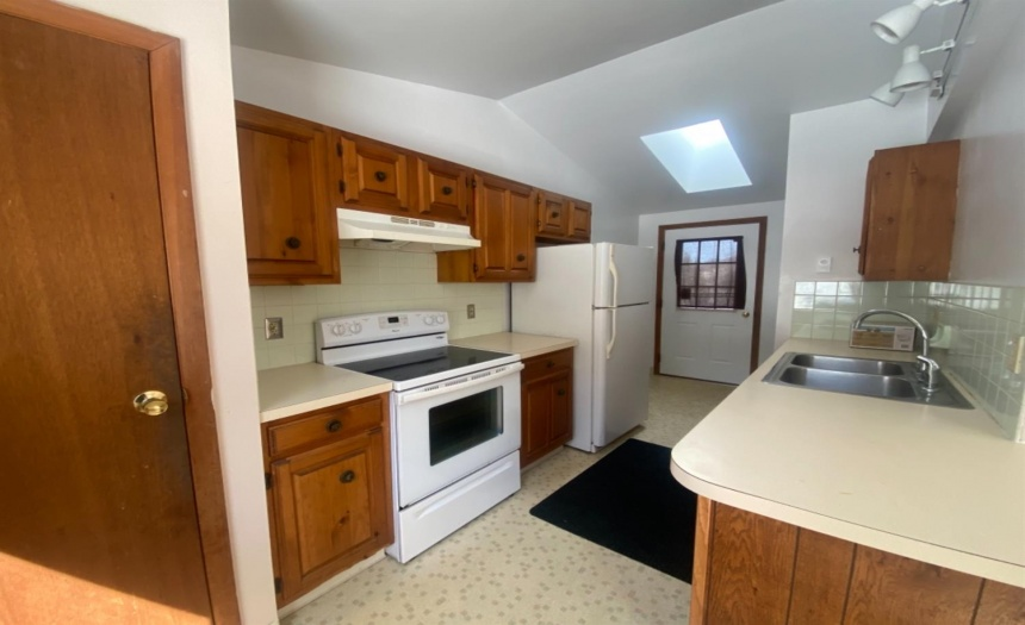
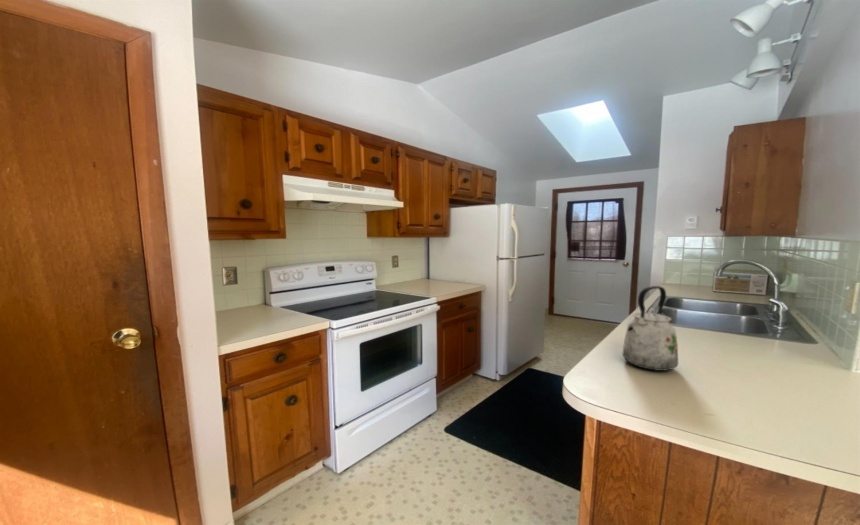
+ kettle [621,285,679,372]
